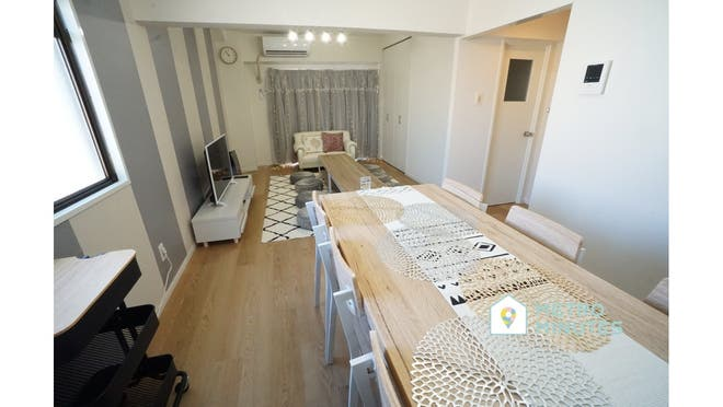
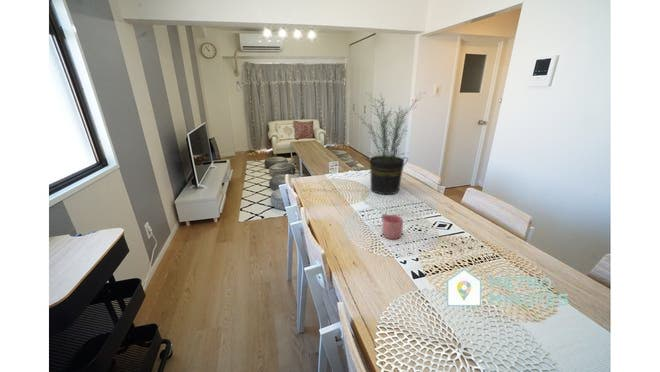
+ potted plant [353,92,425,195]
+ mug [381,212,404,240]
